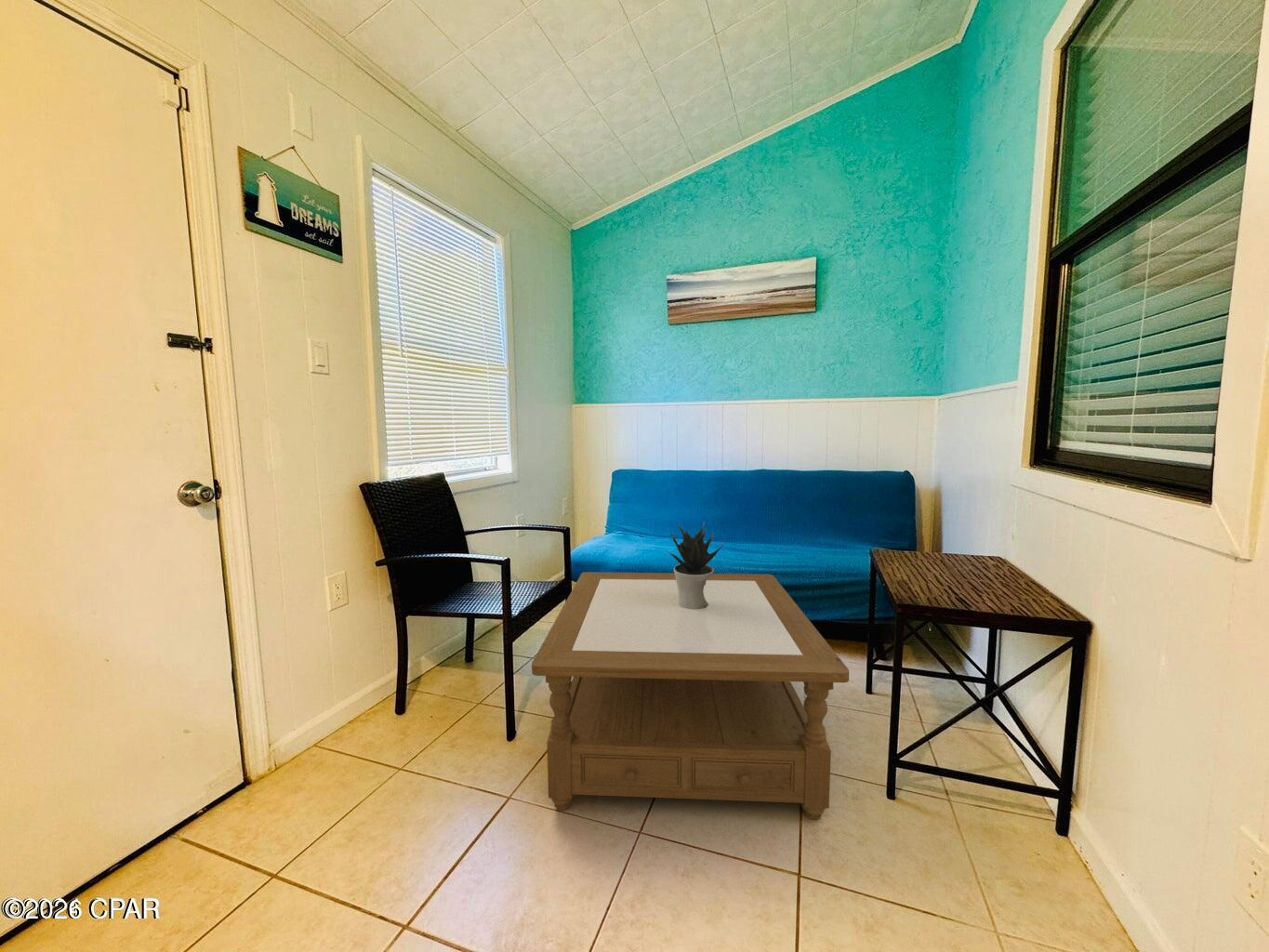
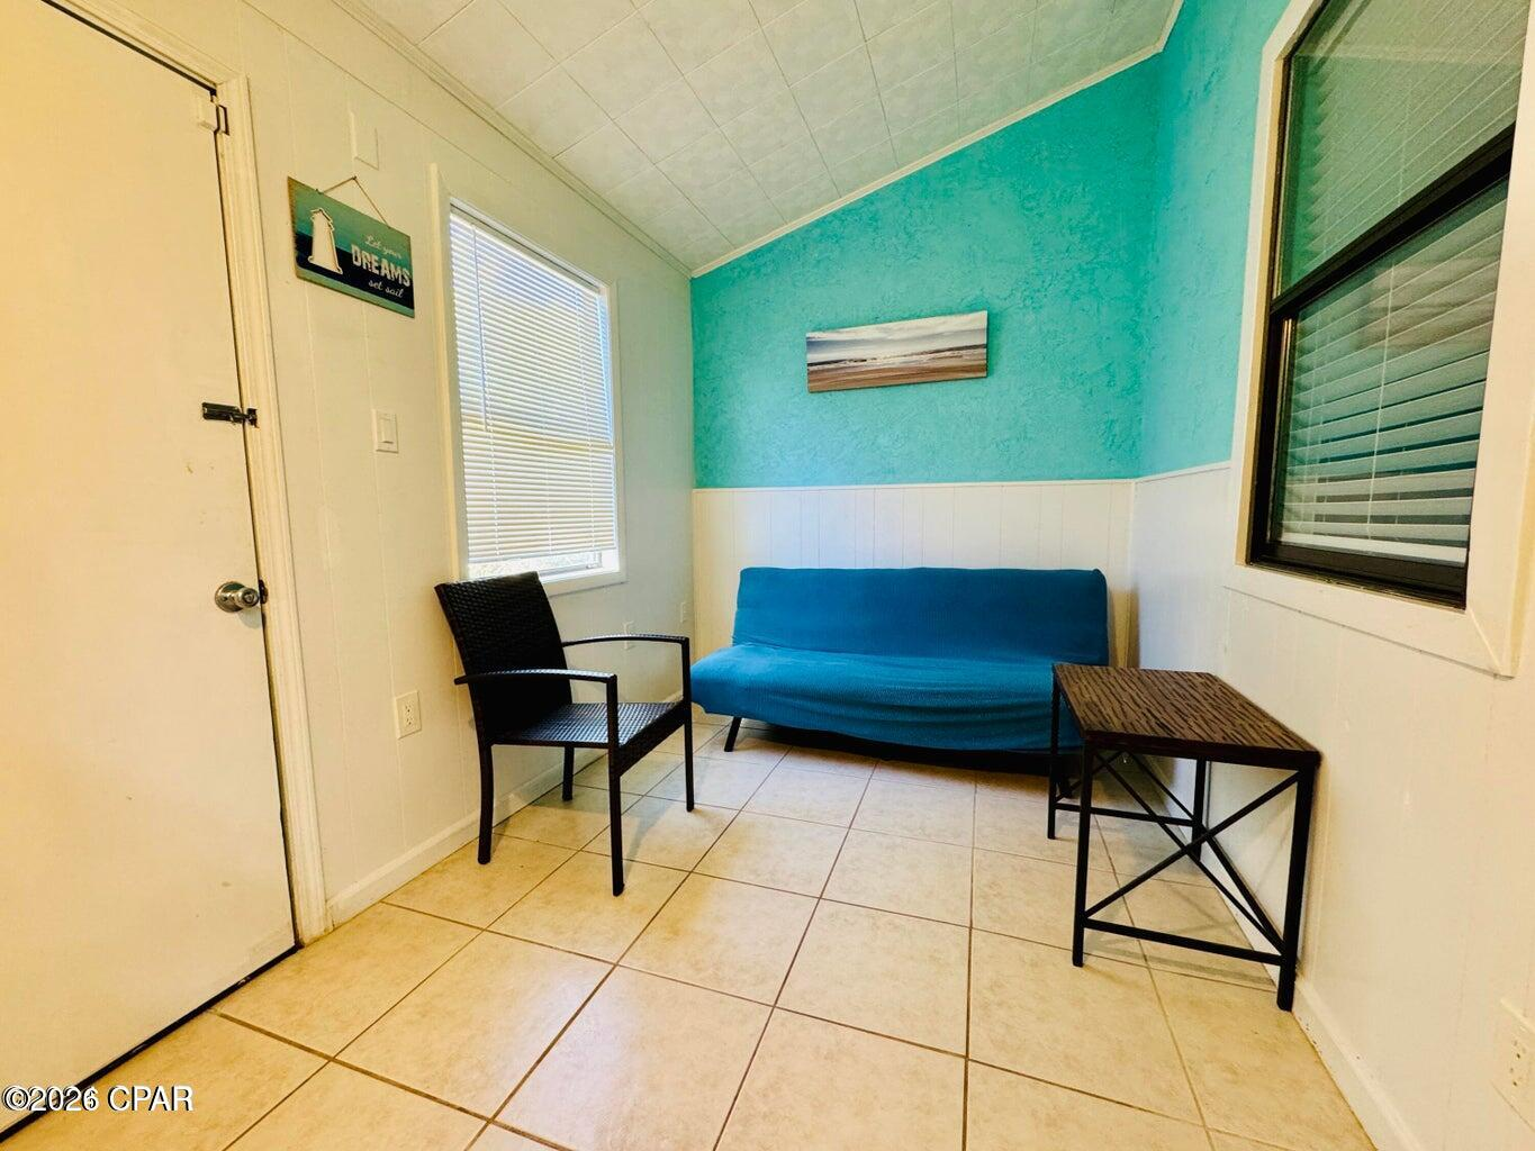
- coffee table [531,572,850,821]
- potted plant [667,521,725,609]
